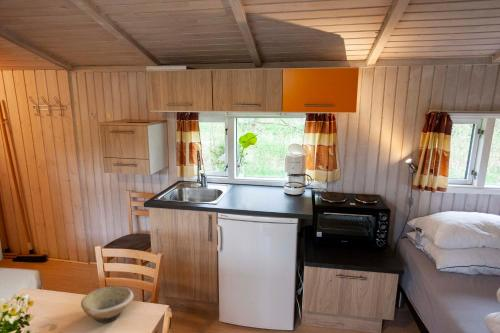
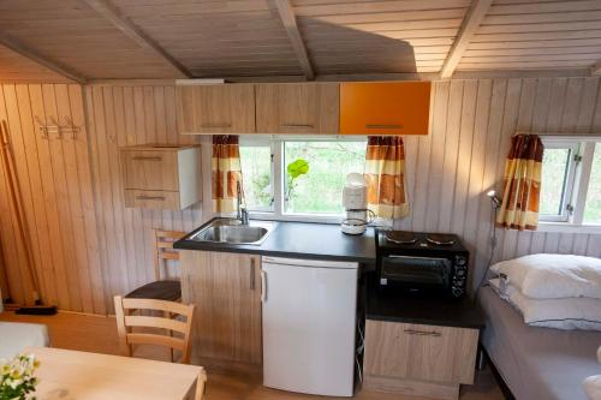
- bowl [80,285,134,324]
